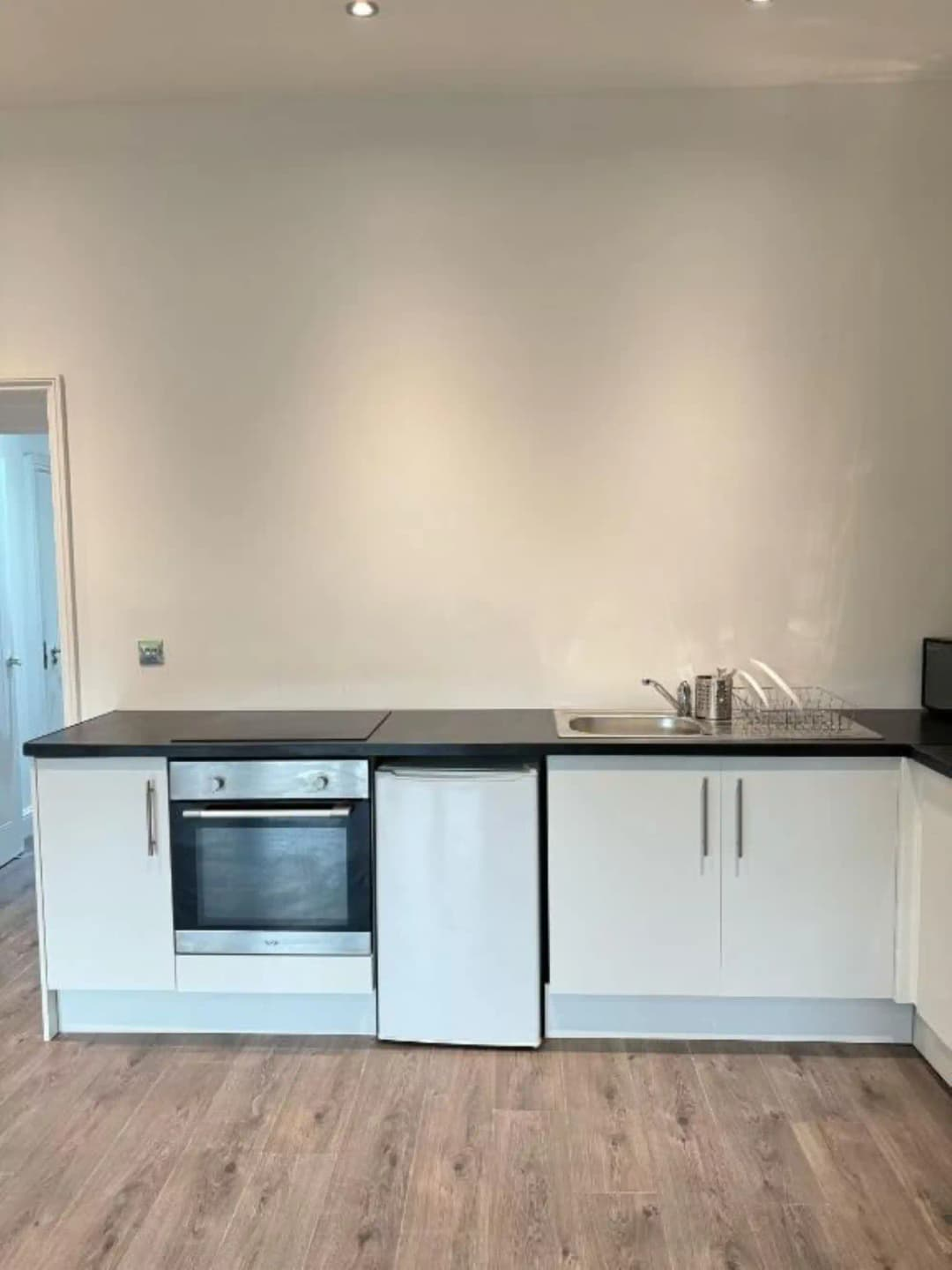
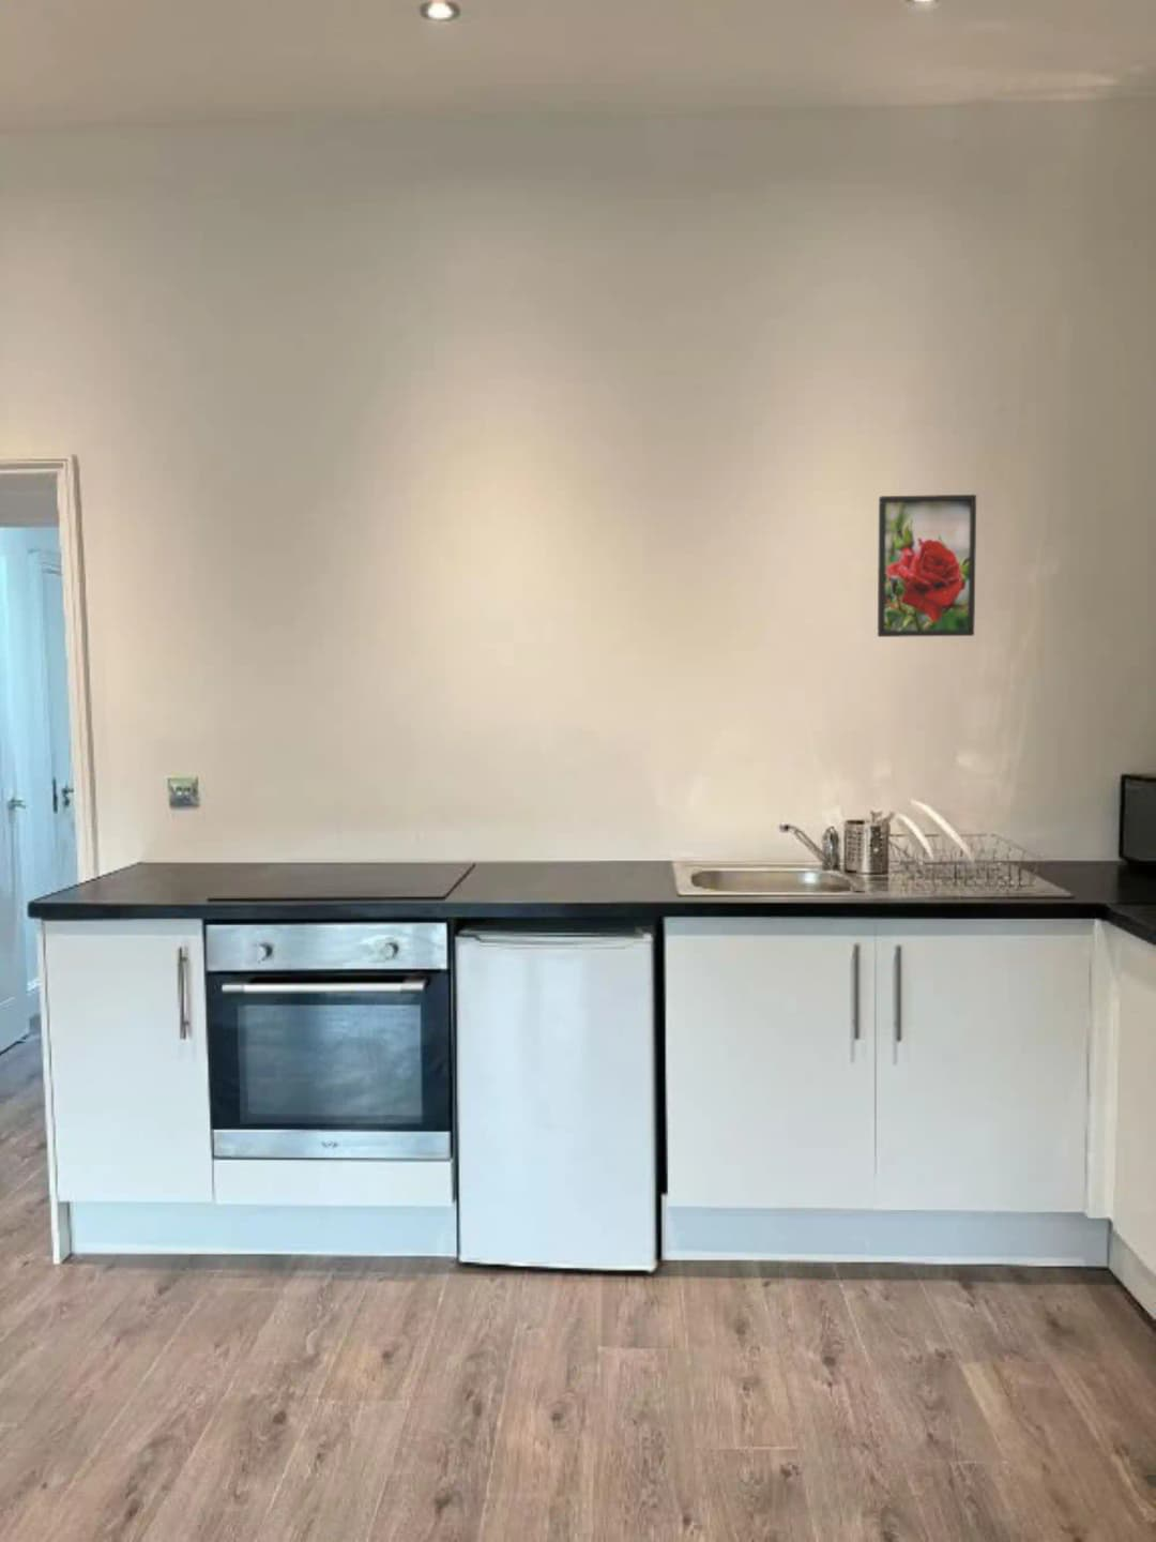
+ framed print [877,494,977,639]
